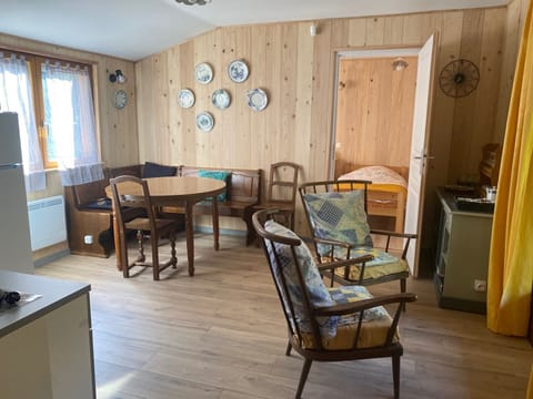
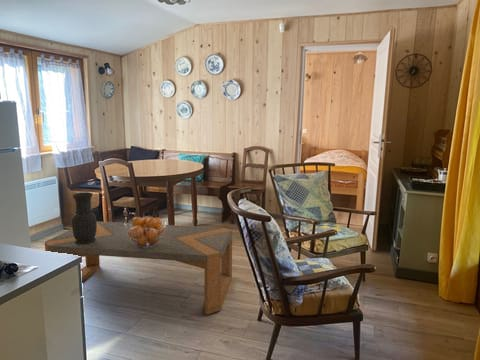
+ coffee table [44,220,233,316]
+ fruit basket [125,216,167,248]
+ vase [71,192,98,244]
